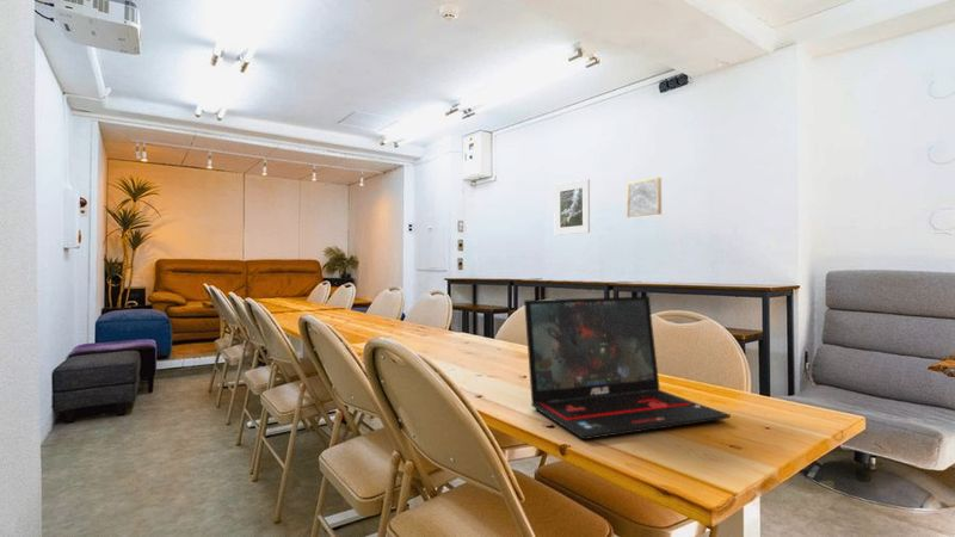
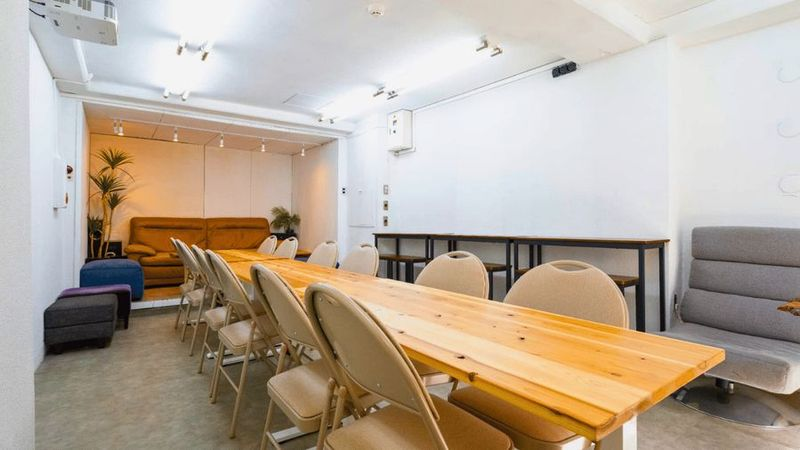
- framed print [553,178,591,236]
- laptop [523,295,732,440]
- wall art [626,177,663,220]
